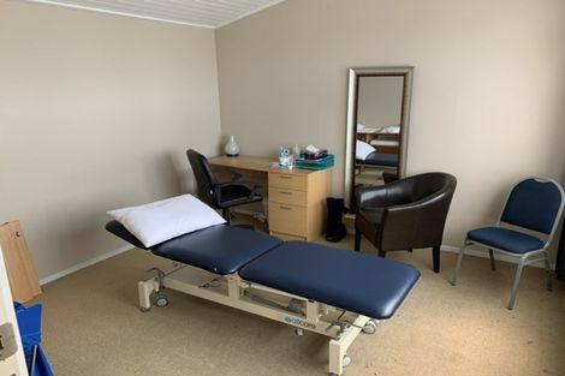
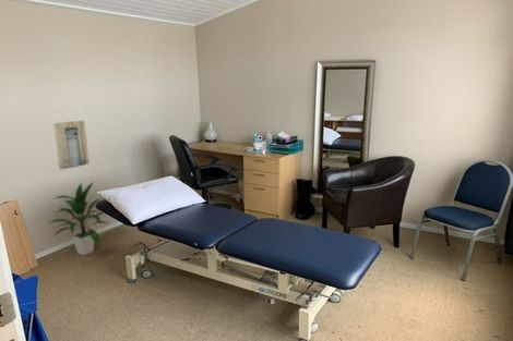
+ wall art [52,120,91,171]
+ indoor plant [48,181,108,256]
